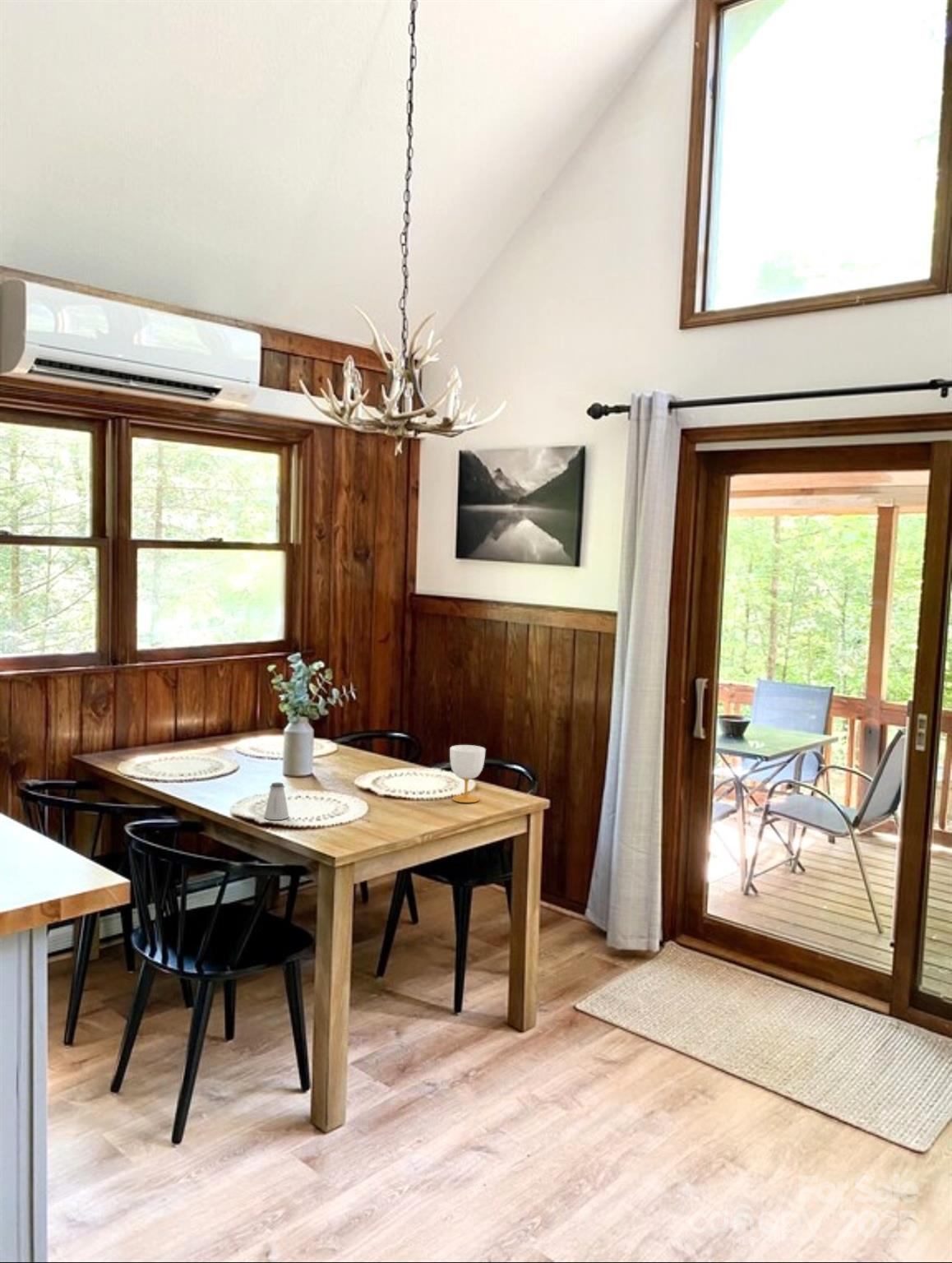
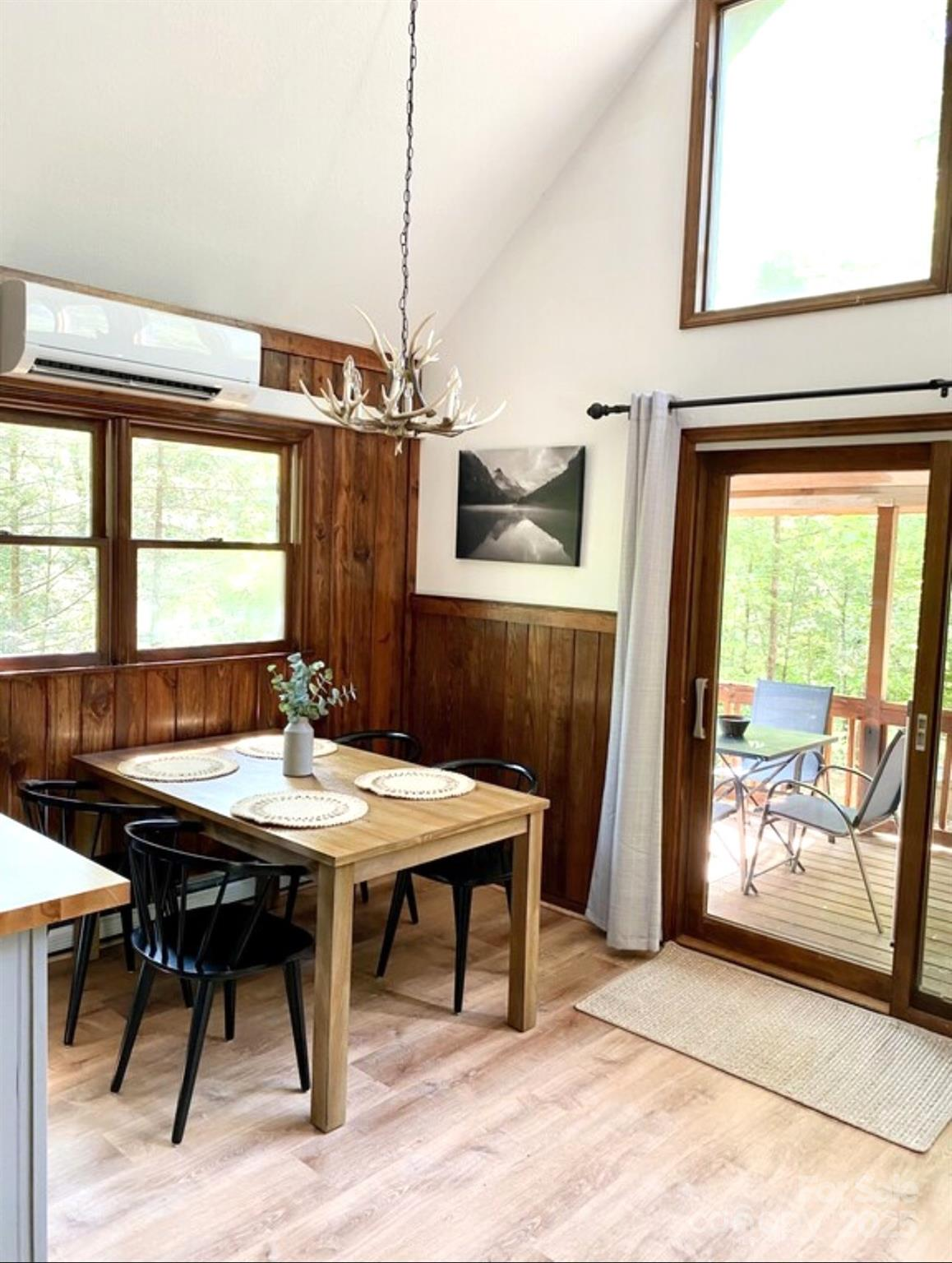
- cup [449,744,487,803]
- saltshaker [263,782,289,821]
